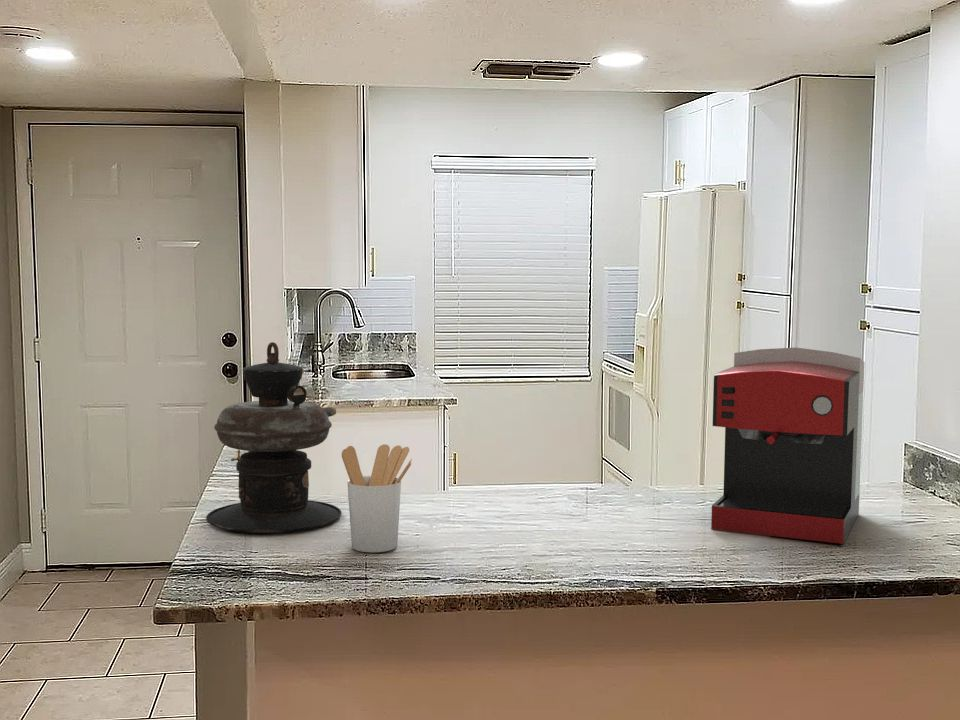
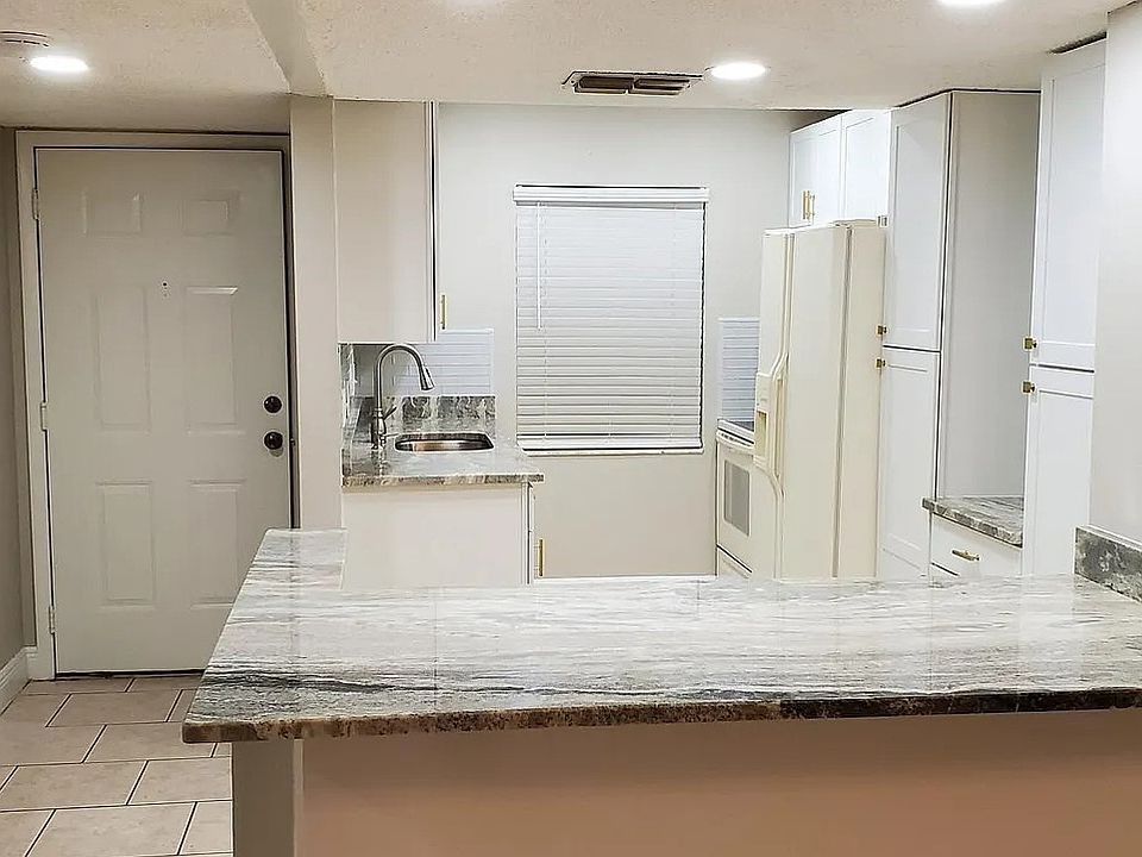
- oil lamp [205,341,343,534]
- utensil holder [341,443,413,553]
- coffee maker [710,346,866,545]
